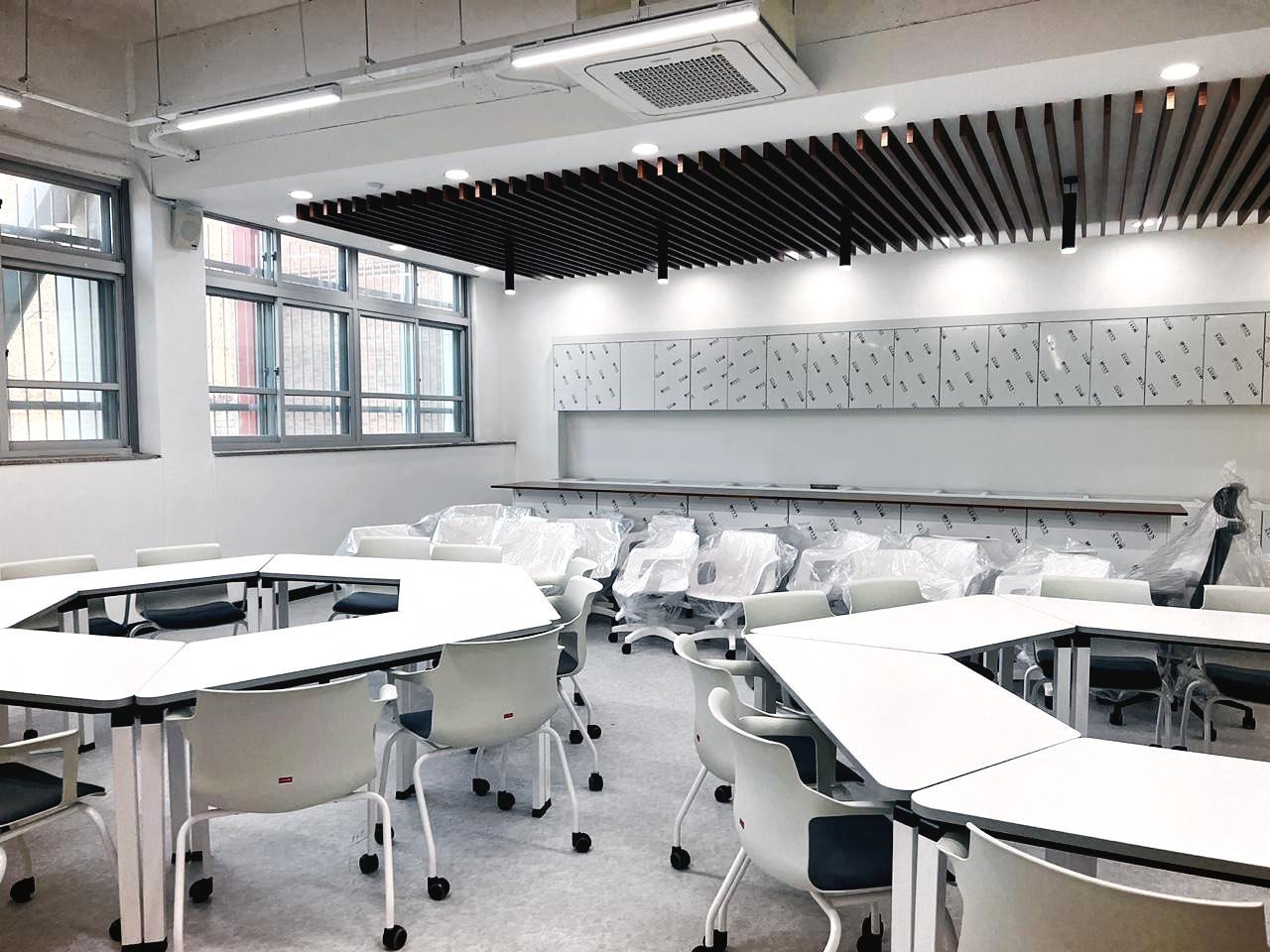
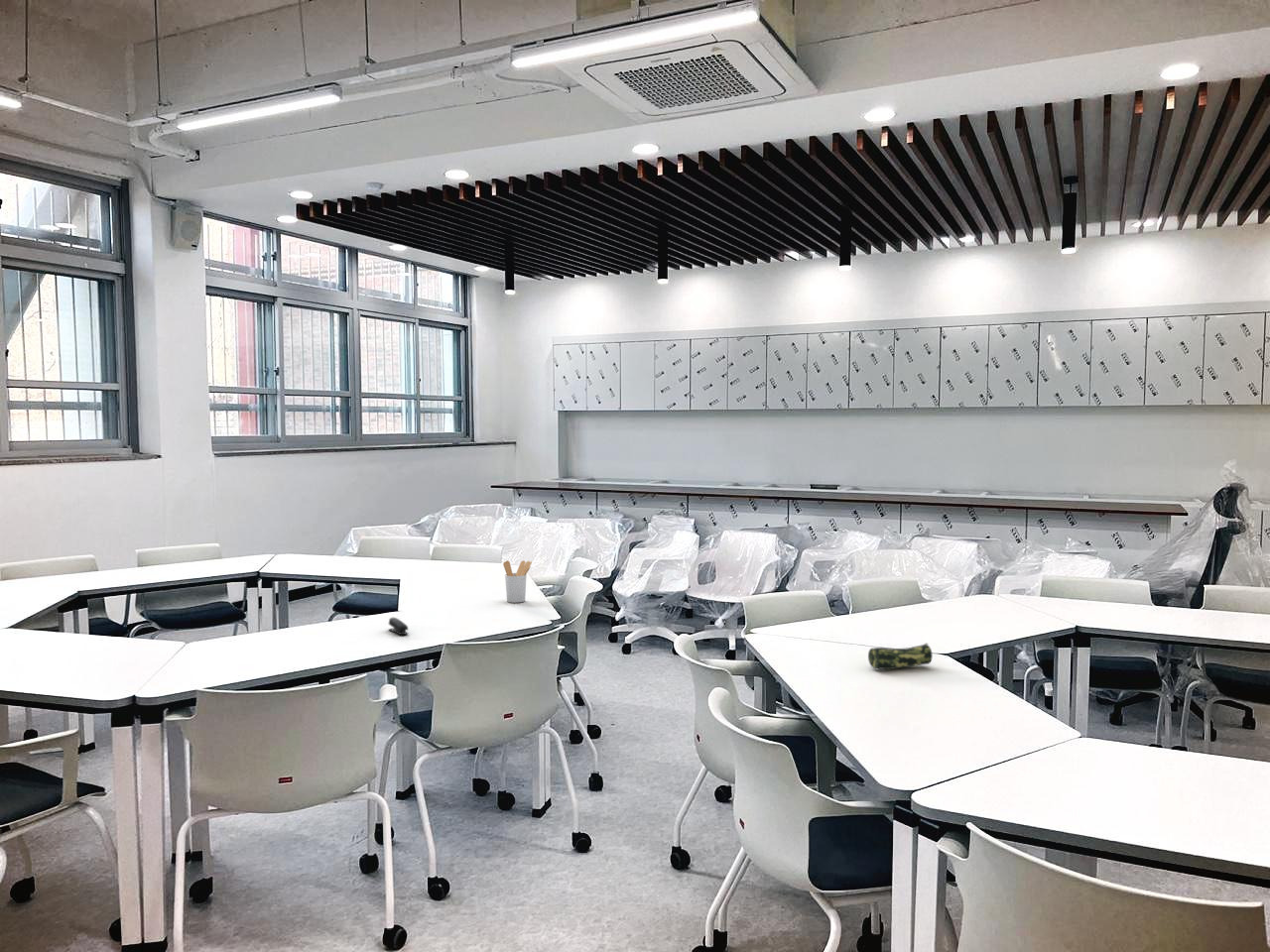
+ utensil holder [502,559,533,604]
+ pencil case [867,643,934,670]
+ stapler [387,617,410,636]
